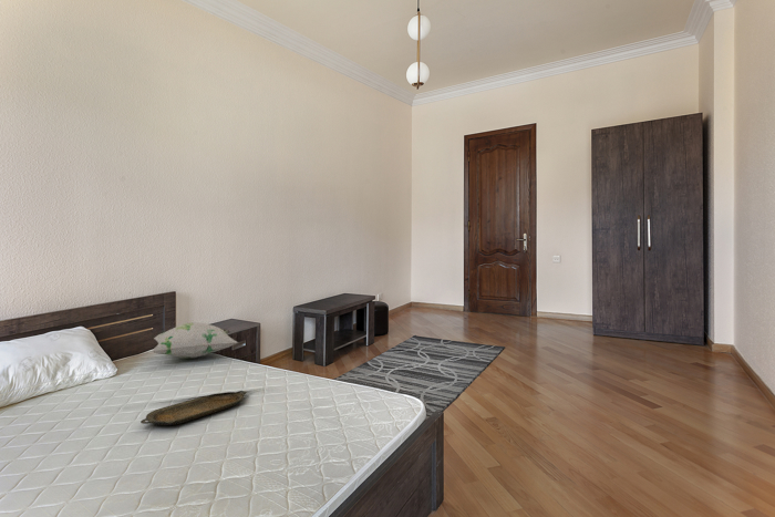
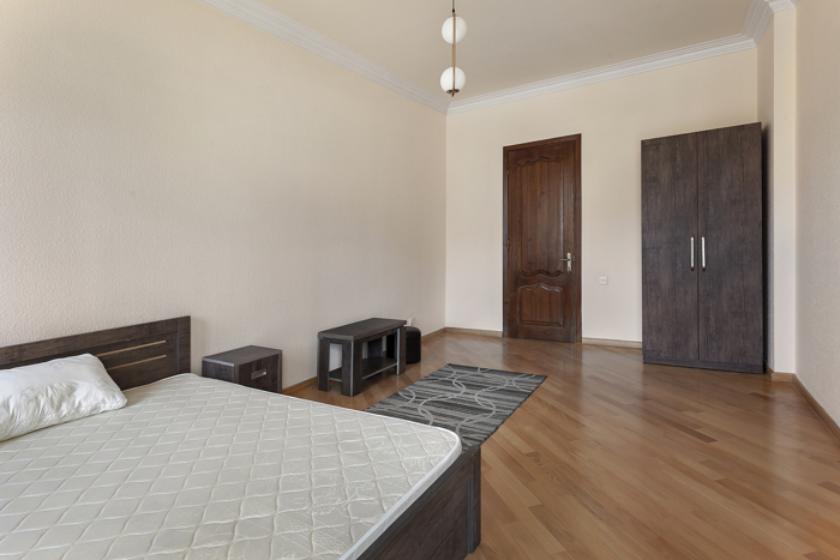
- decorative pillow [152,321,239,360]
- serving tray [140,390,248,426]
